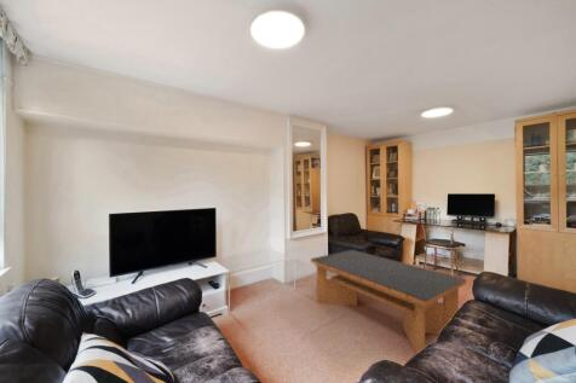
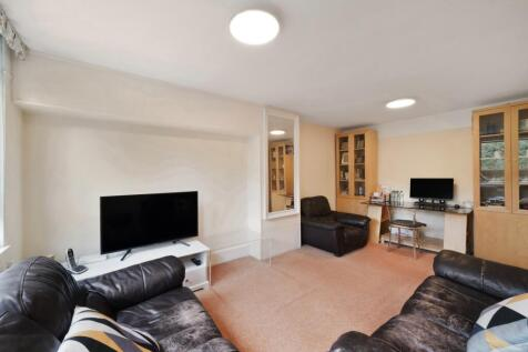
- coffee table [310,249,467,355]
